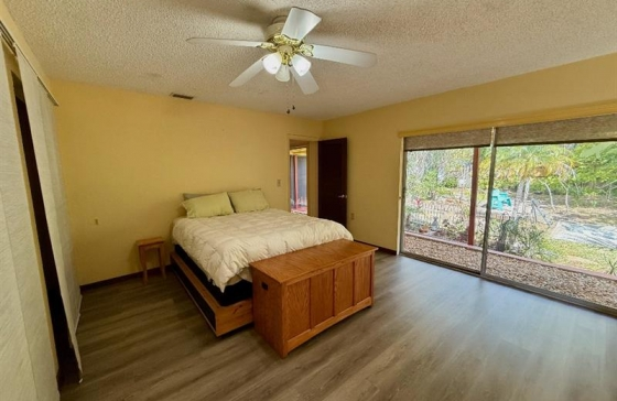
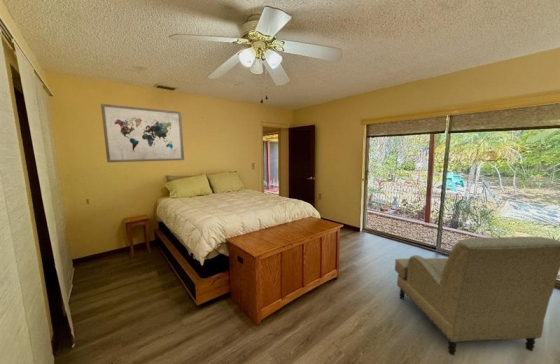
+ wall art [100,103,185,163]
+ armchair [394,236,560,356]
